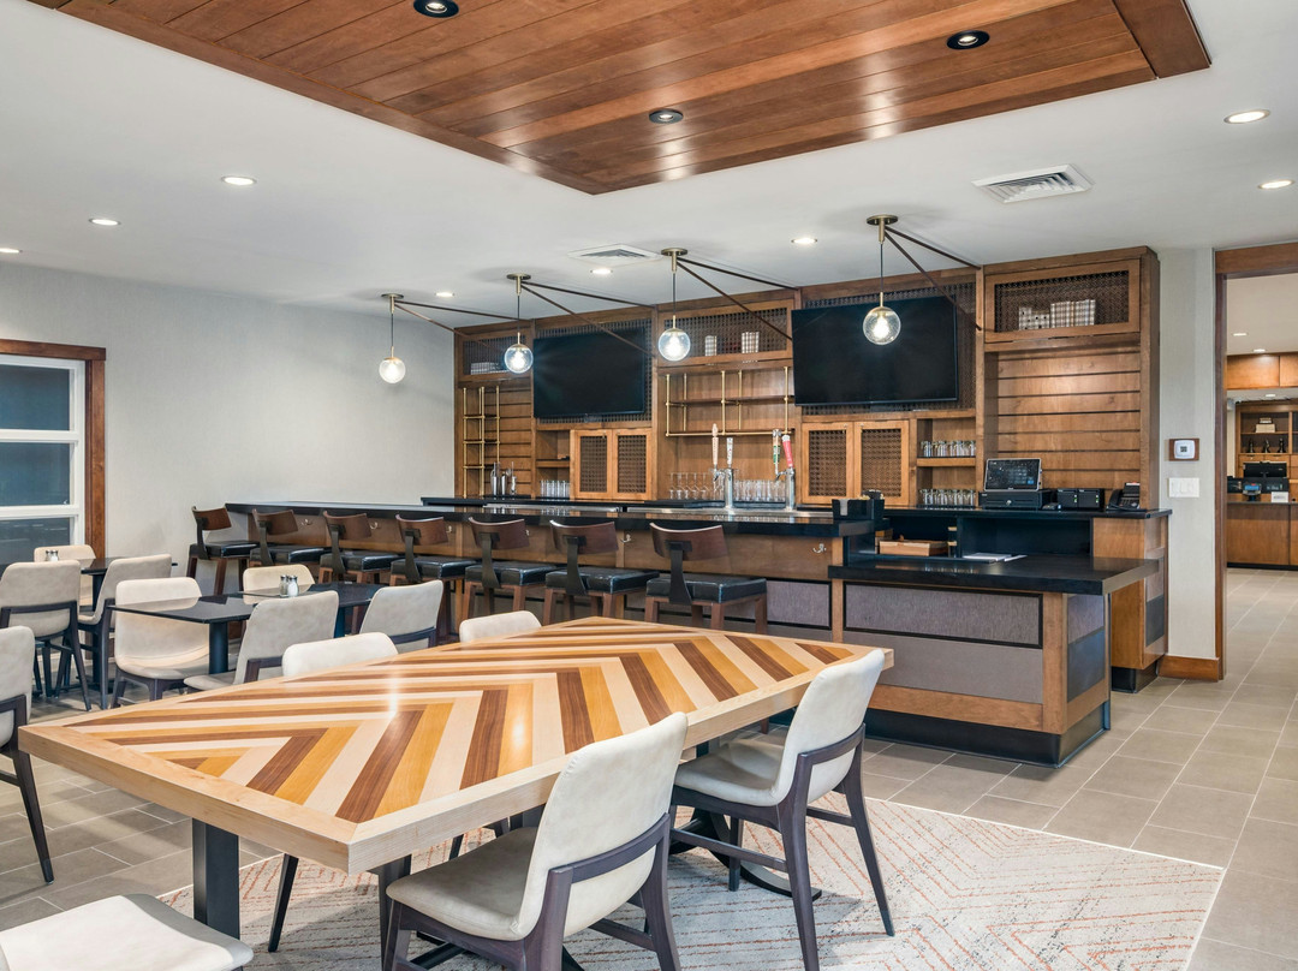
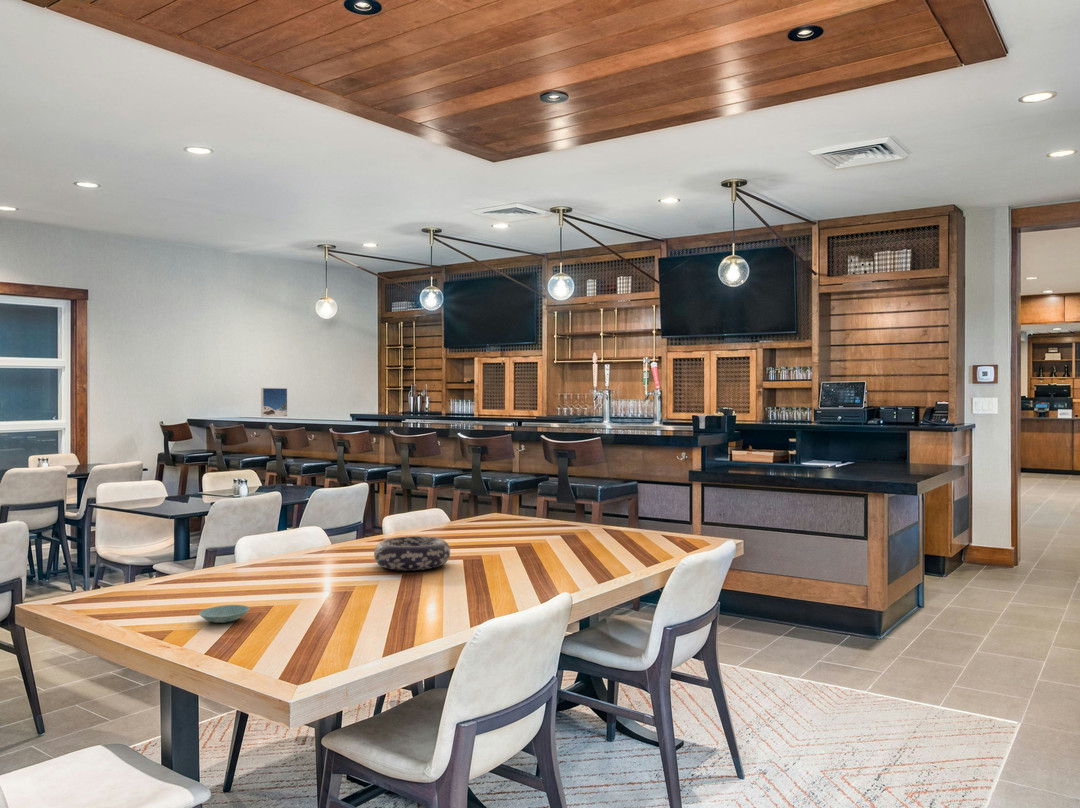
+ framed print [260,387,288,418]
+ decorative bowl [373,535,451,572]
+ saucer [198,604,250,624]
